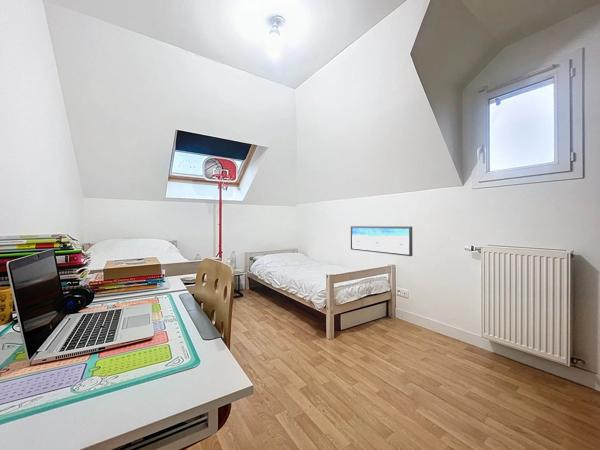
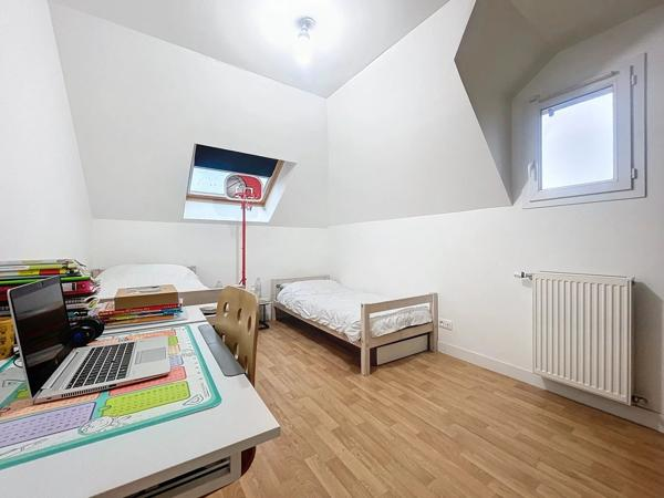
- wall art [350,225,413,257]
